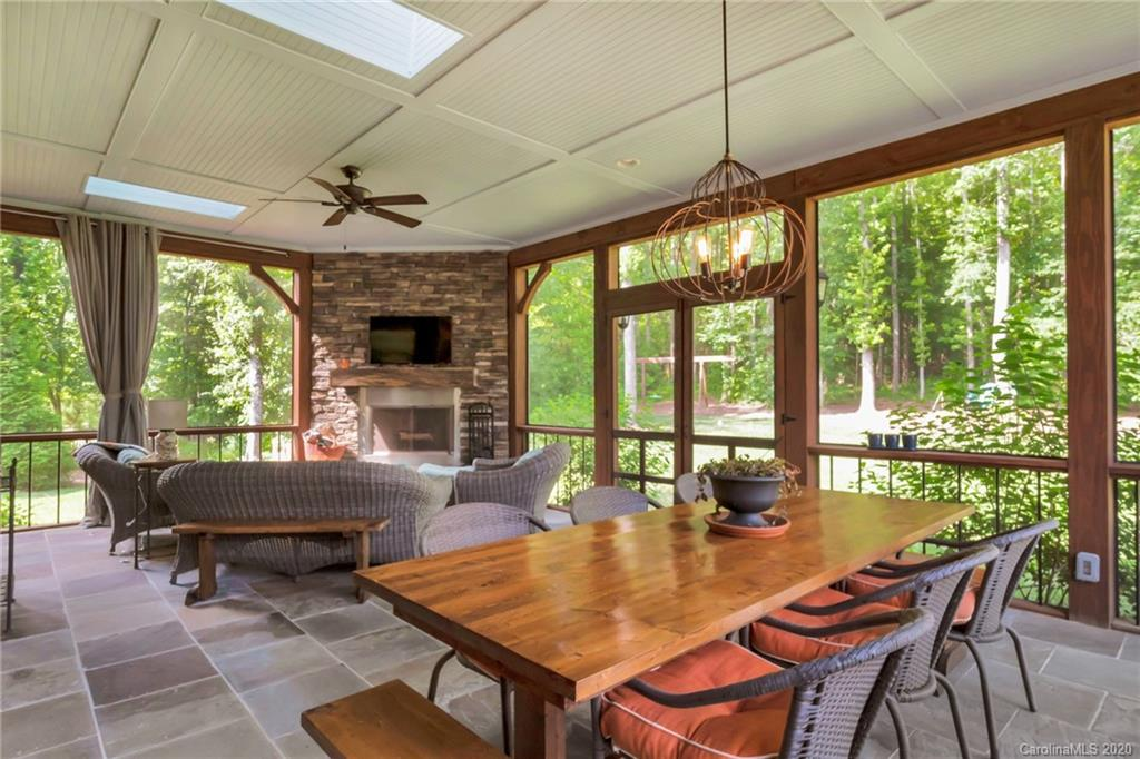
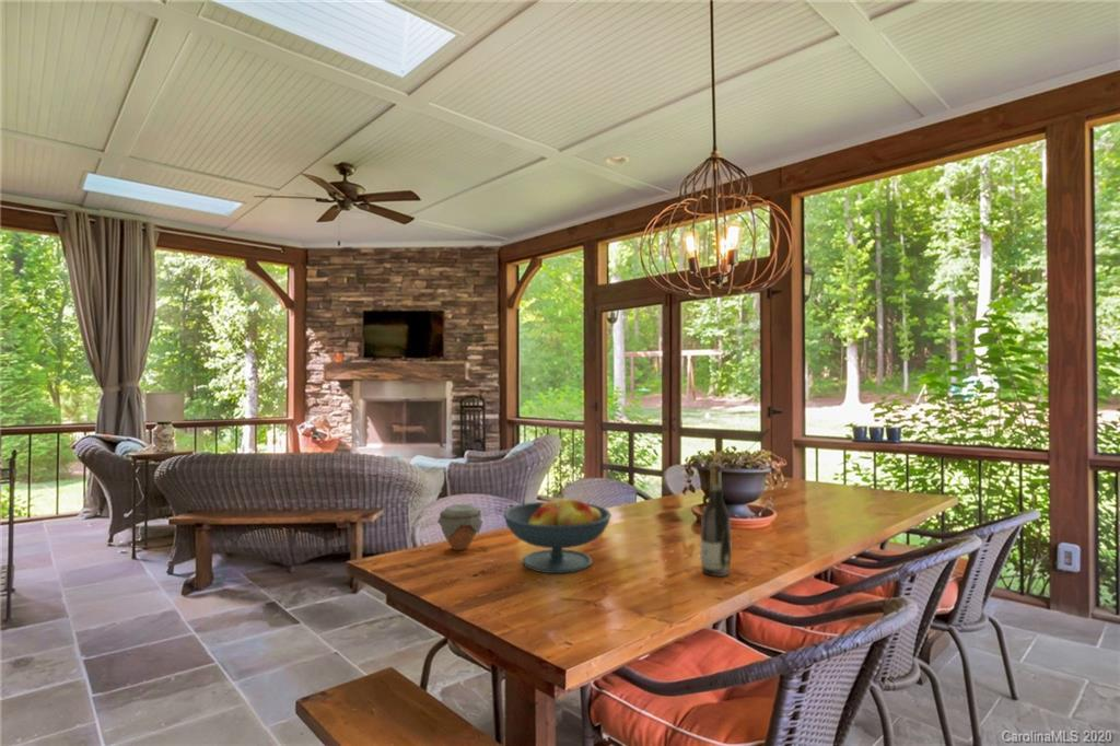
+ jar [436,503,483,551]
+ wine bottle [699,463,733,578]
+ fruit bowl [502,494,612,574]
